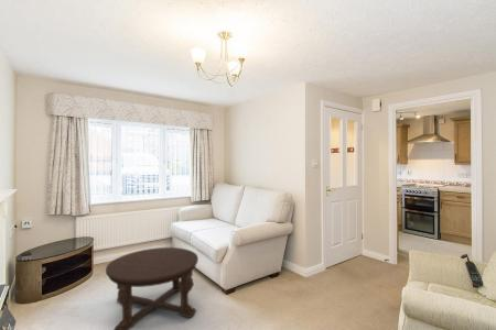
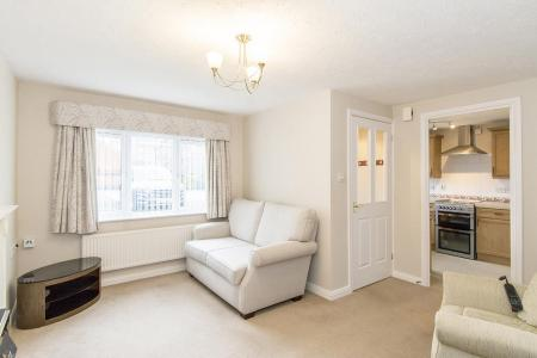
- coffee table [105,246,200,330]
